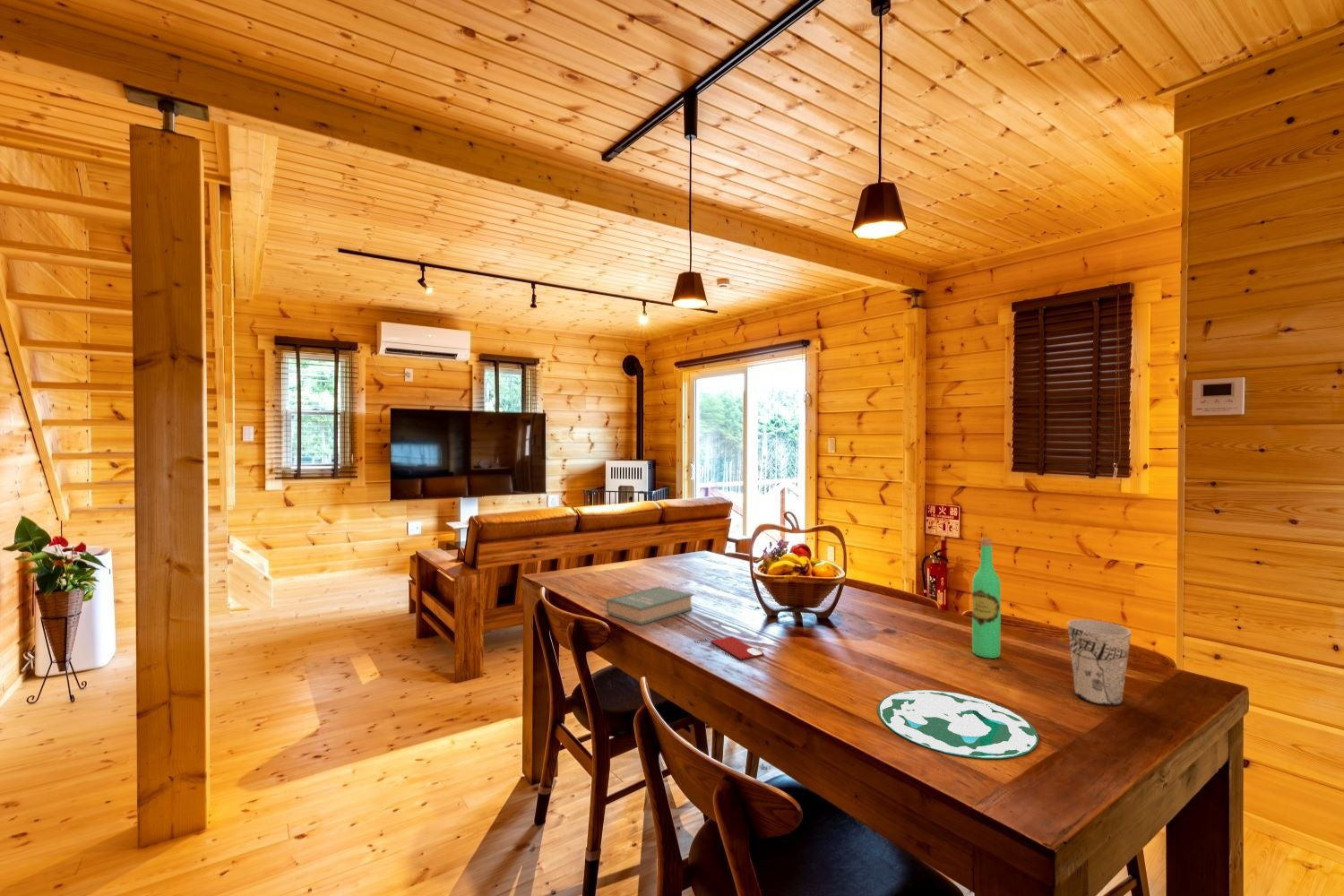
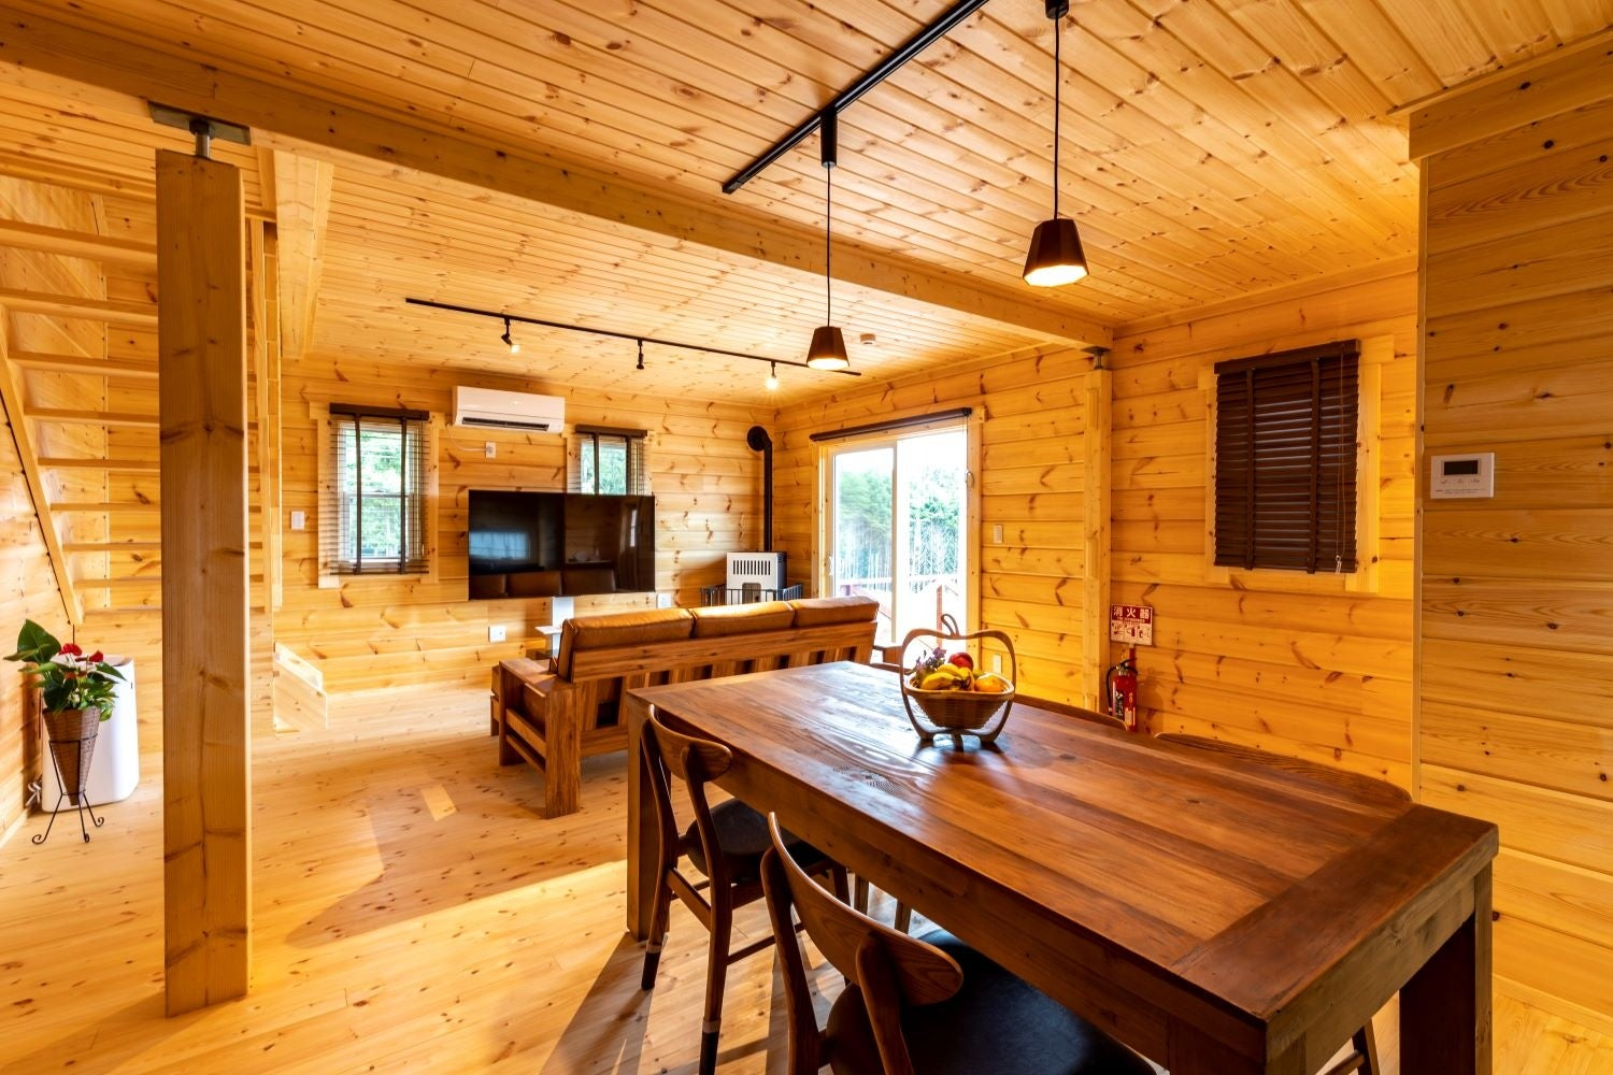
- wine bottle [971,537,1002,659]
- plate [876,689,1039,760]
- cup [1066,618,1133,707]
- smartphone [710,635,764,660]
- book [606,585,694,626]
